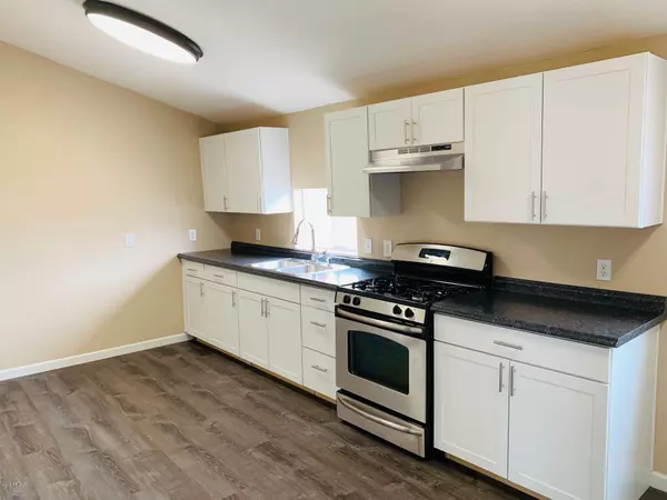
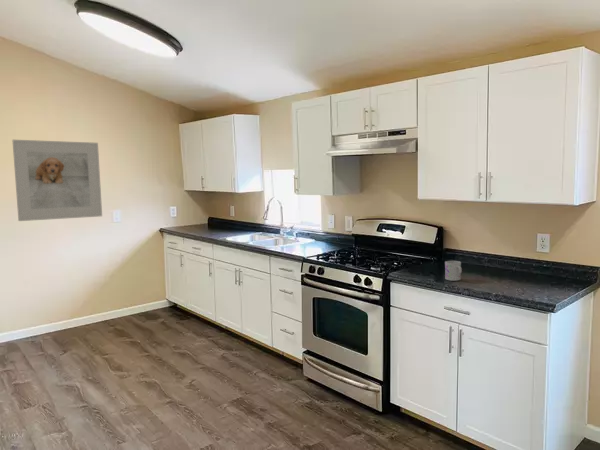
+ mug [444,260,463,282]
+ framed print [11,139,103,222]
